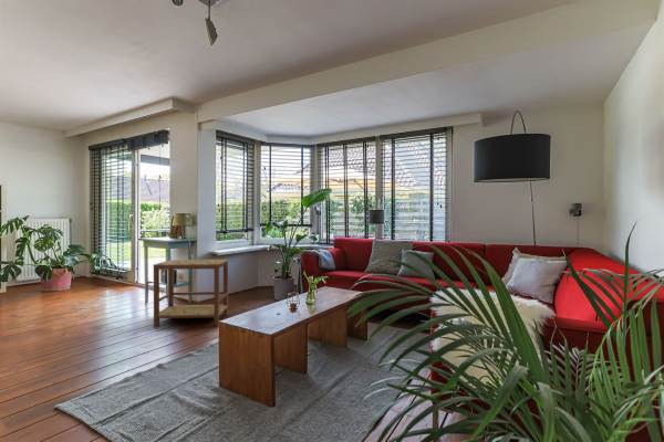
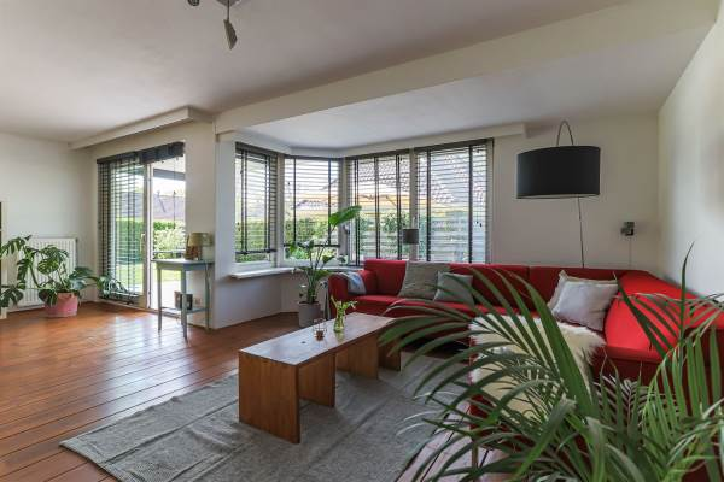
- side table [153,259,229,328]
